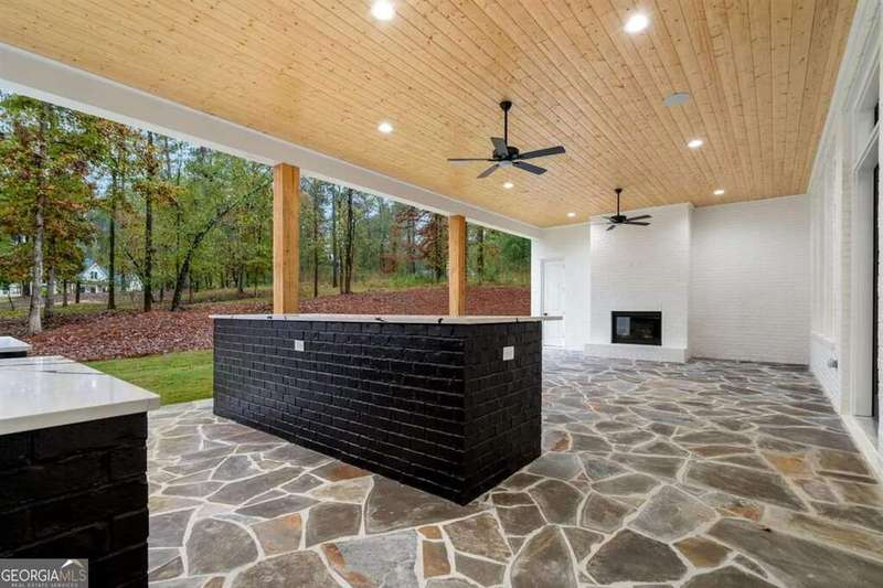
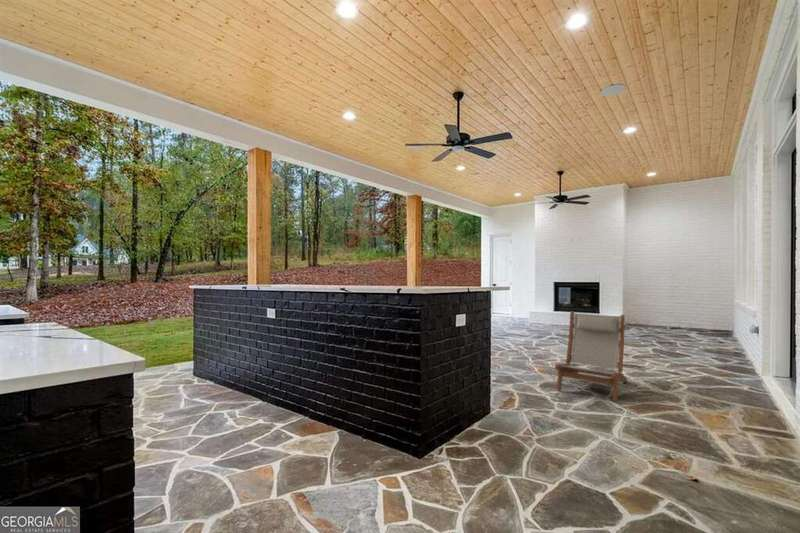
+ lounge chair [554,310,628,403]
